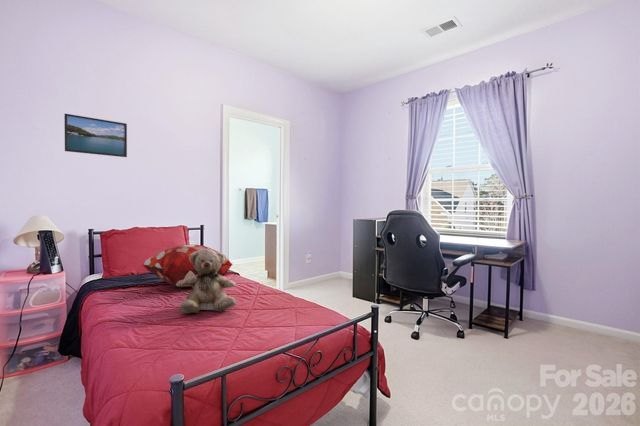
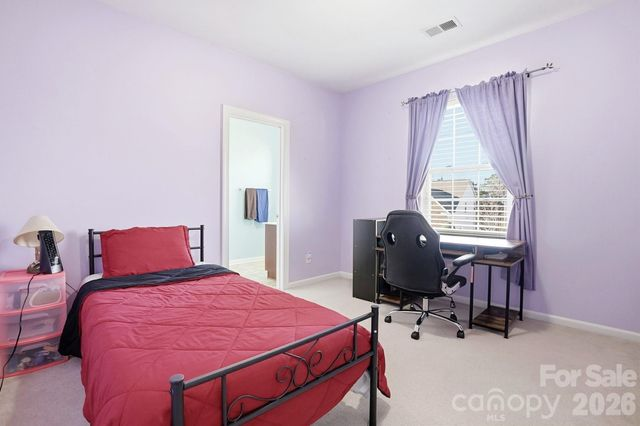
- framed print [63,113,128,158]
- decorative pillow [141,244,233,288]
- teddy bear [176,247,237,315]
